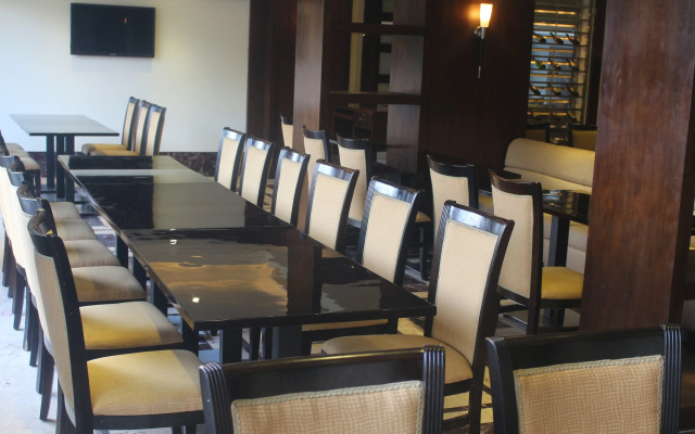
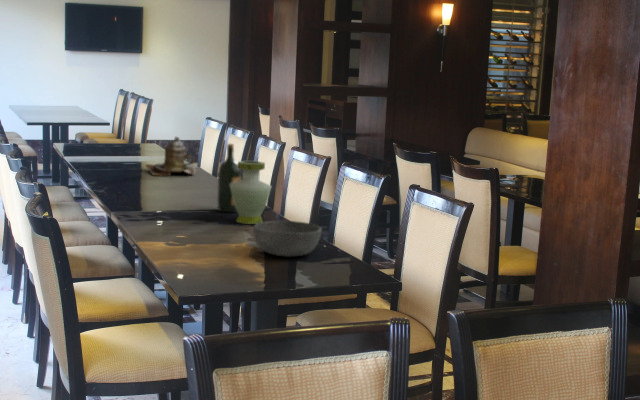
+ wine bottle [216,143,242,213]
+ teapot [144,136,197,177]
+ vase [230,160,273,225]
+ bowl [252,220,323,258]
